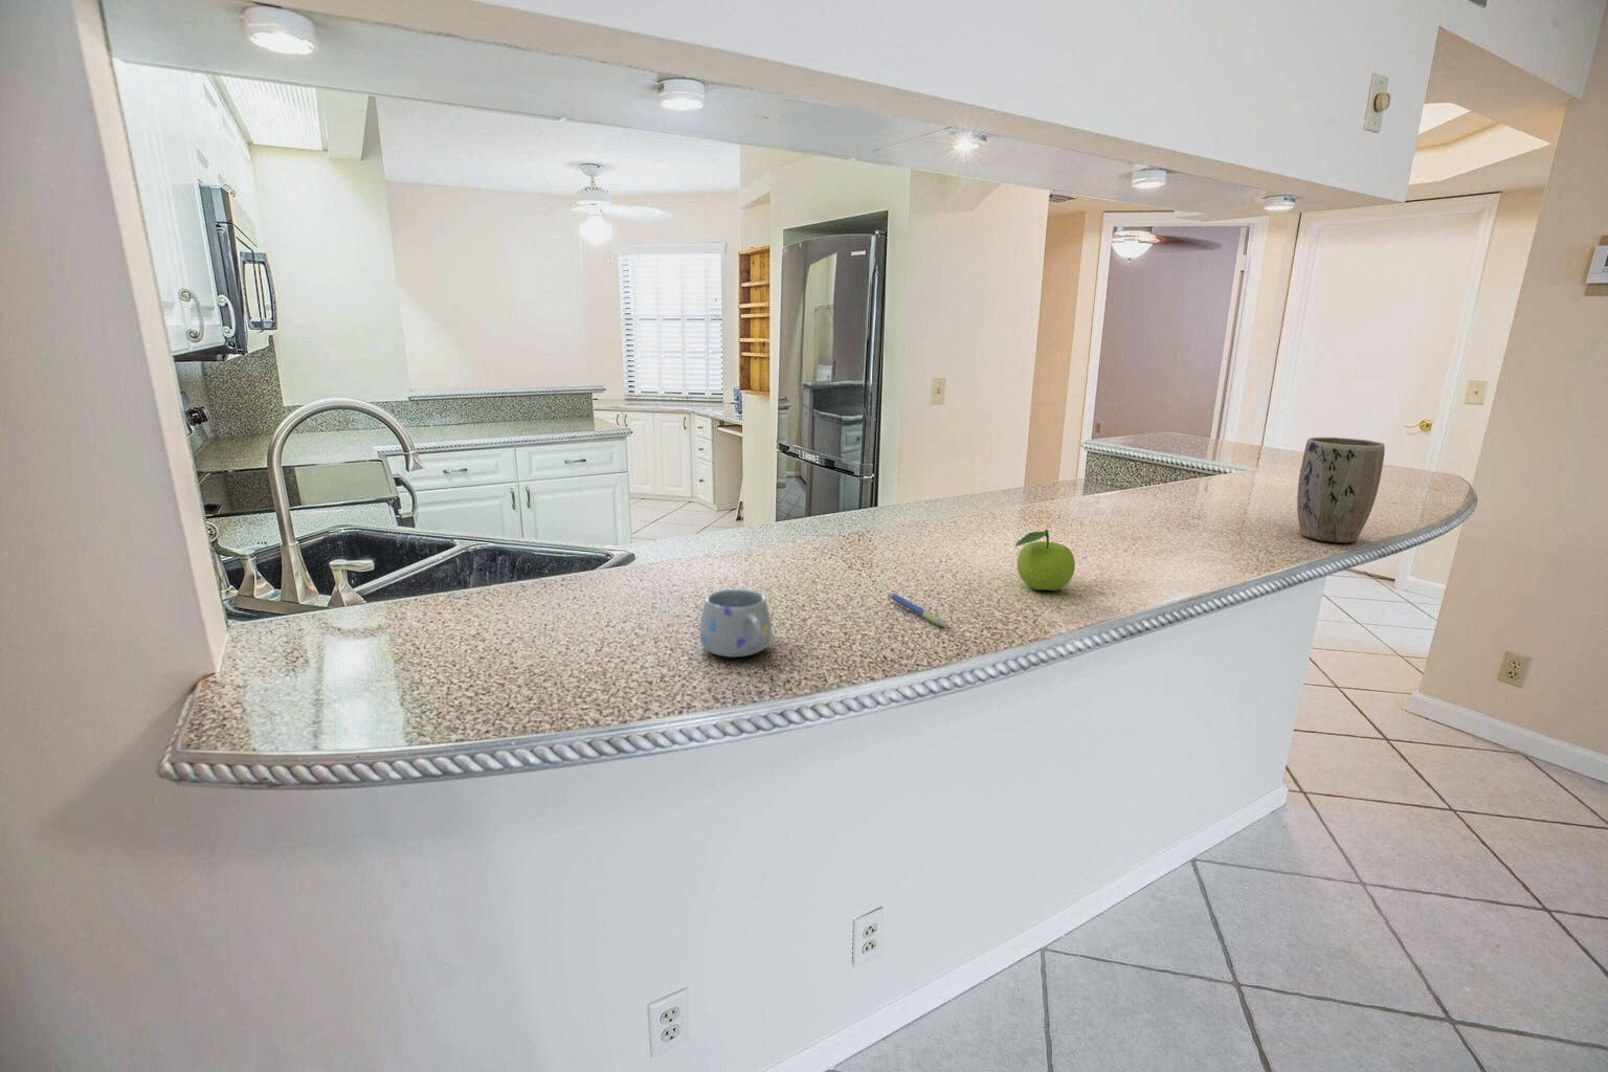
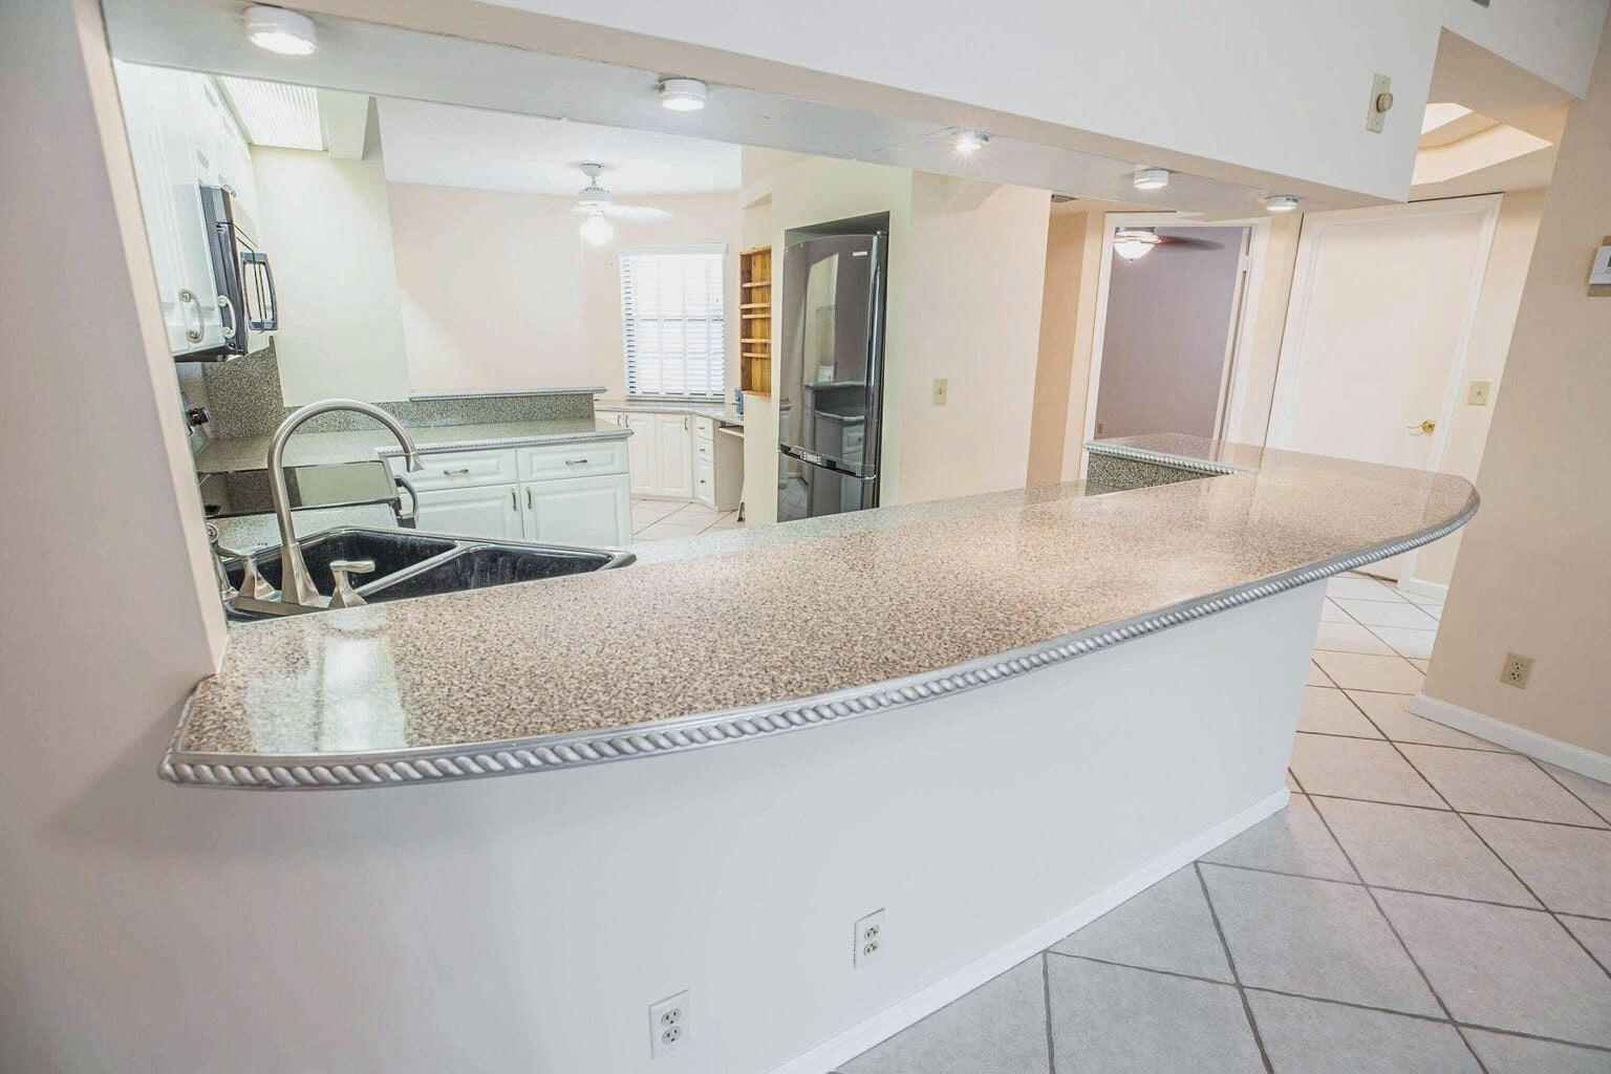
- plant pot [1296,437,1387,543]
- fruit [1015,529,1077,591]
- pen [888,591,950,628]
- mug [699,589,773,658]
